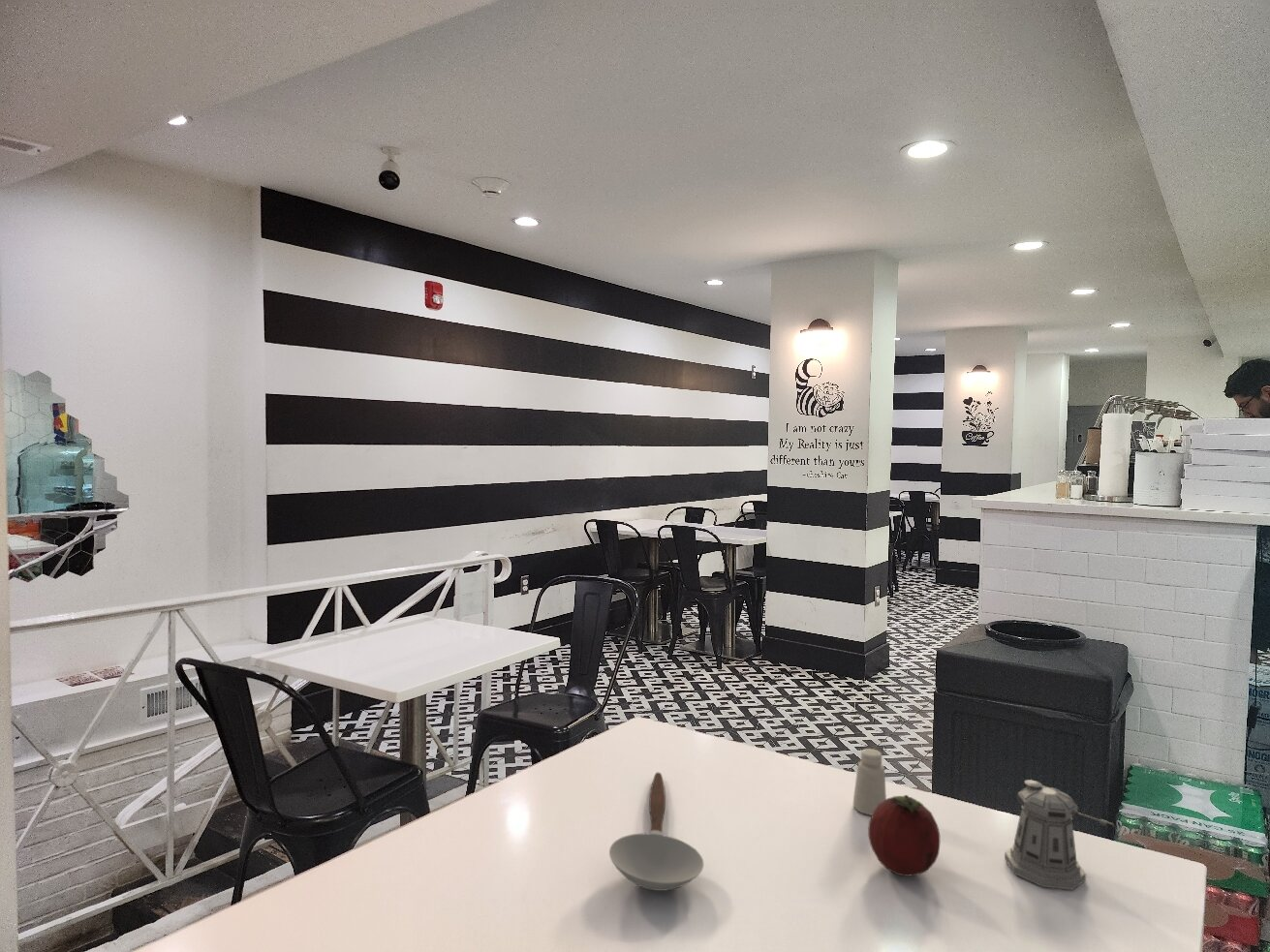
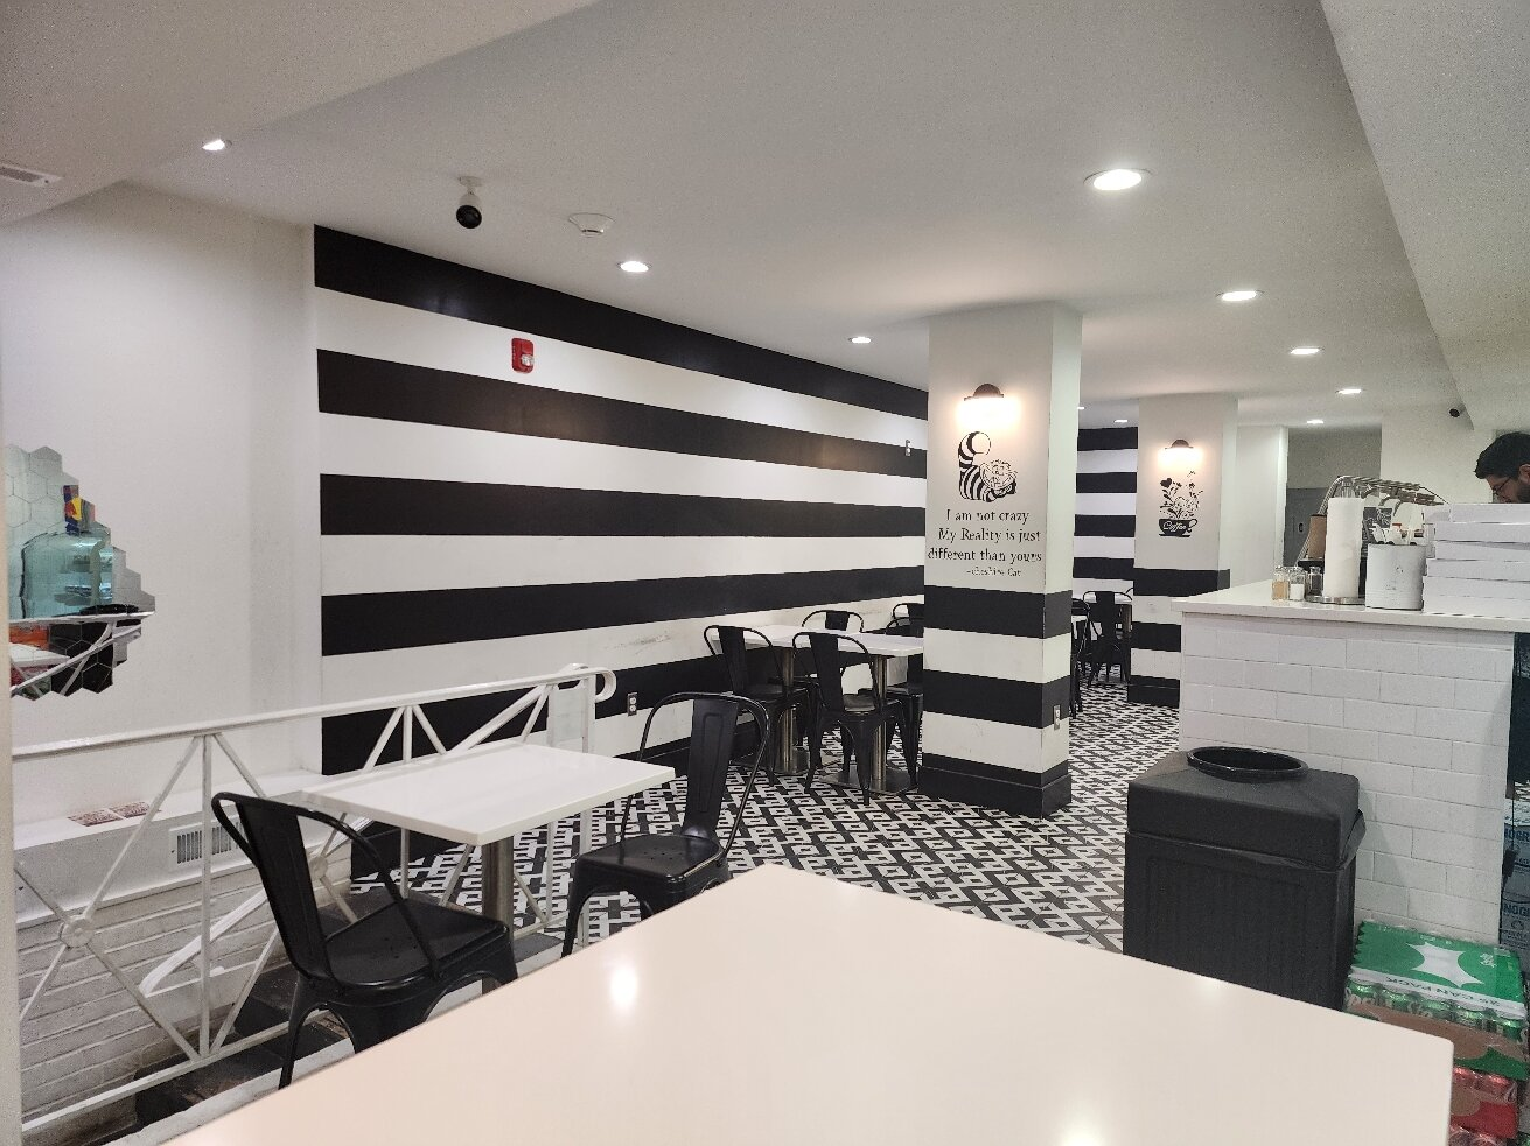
- fruit [867,794,941,877]
- pepper shaker [1004,779,1116,891]
- spoon [608,772,704,892]
- saltshaker [852,748,887,815]
